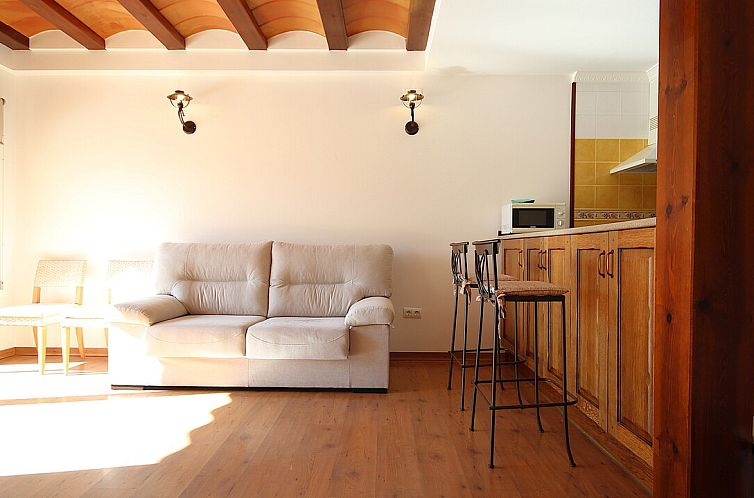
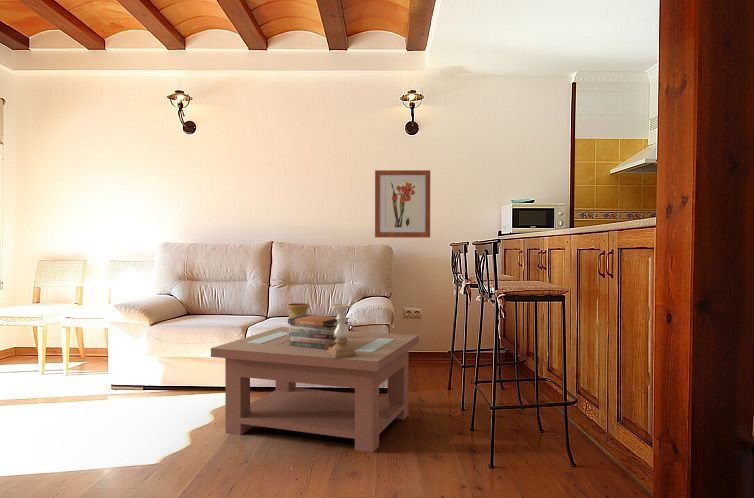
+ oil burner [286,302,310,337]
+ coffee table [210,326,420,454]
+ candle holder [327,303,356,358]
+ book stack [287,314,350,350]
+ wall art [374,169,431,239]
